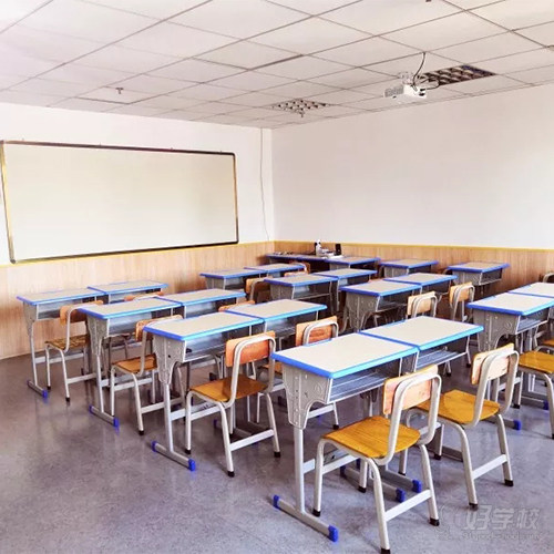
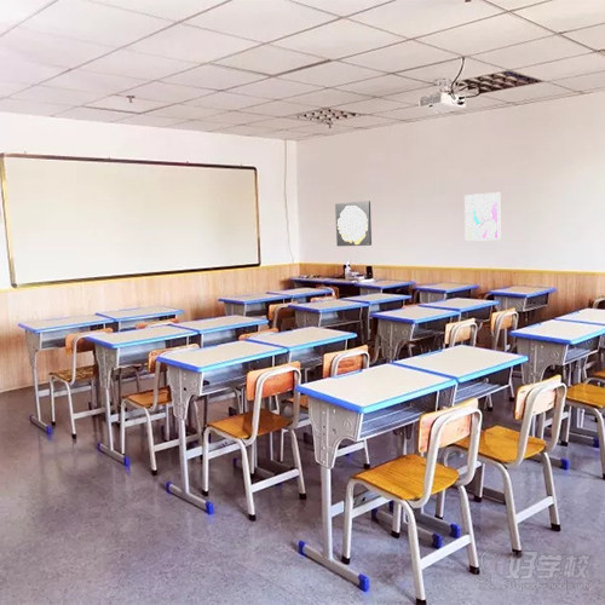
+ wall art [334,200,373,247]
+ wall art [463,191,502,242]
